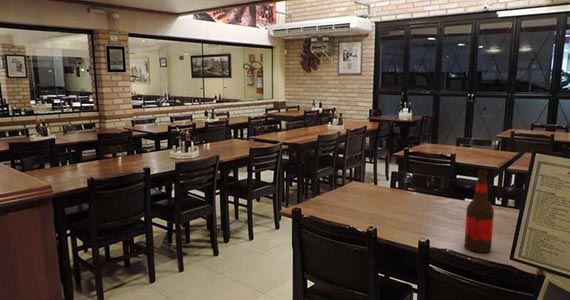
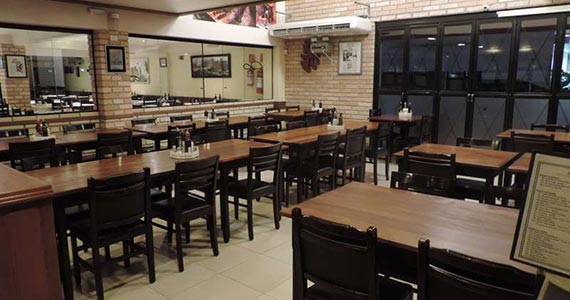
- root beer [463,169,495,253]
